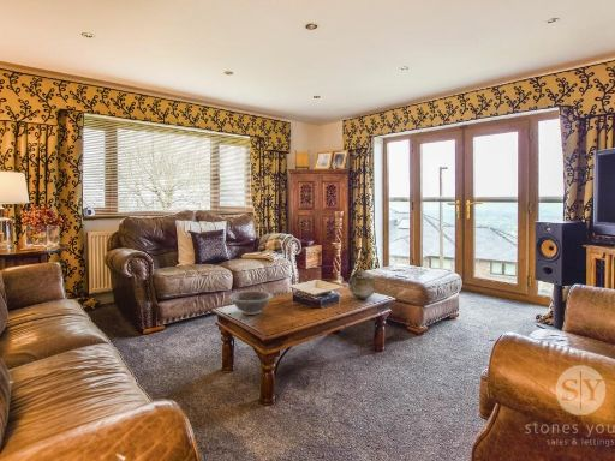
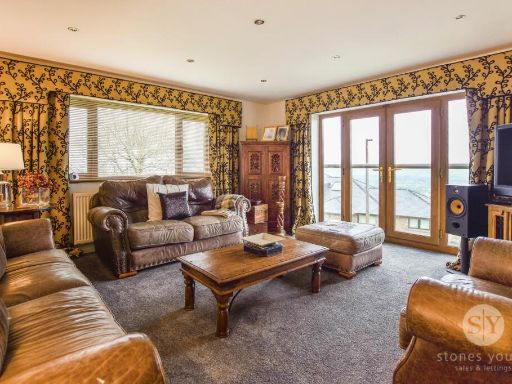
- decorative orb [347,270,377,300]
- decorative bowl [228,289,274,316]
